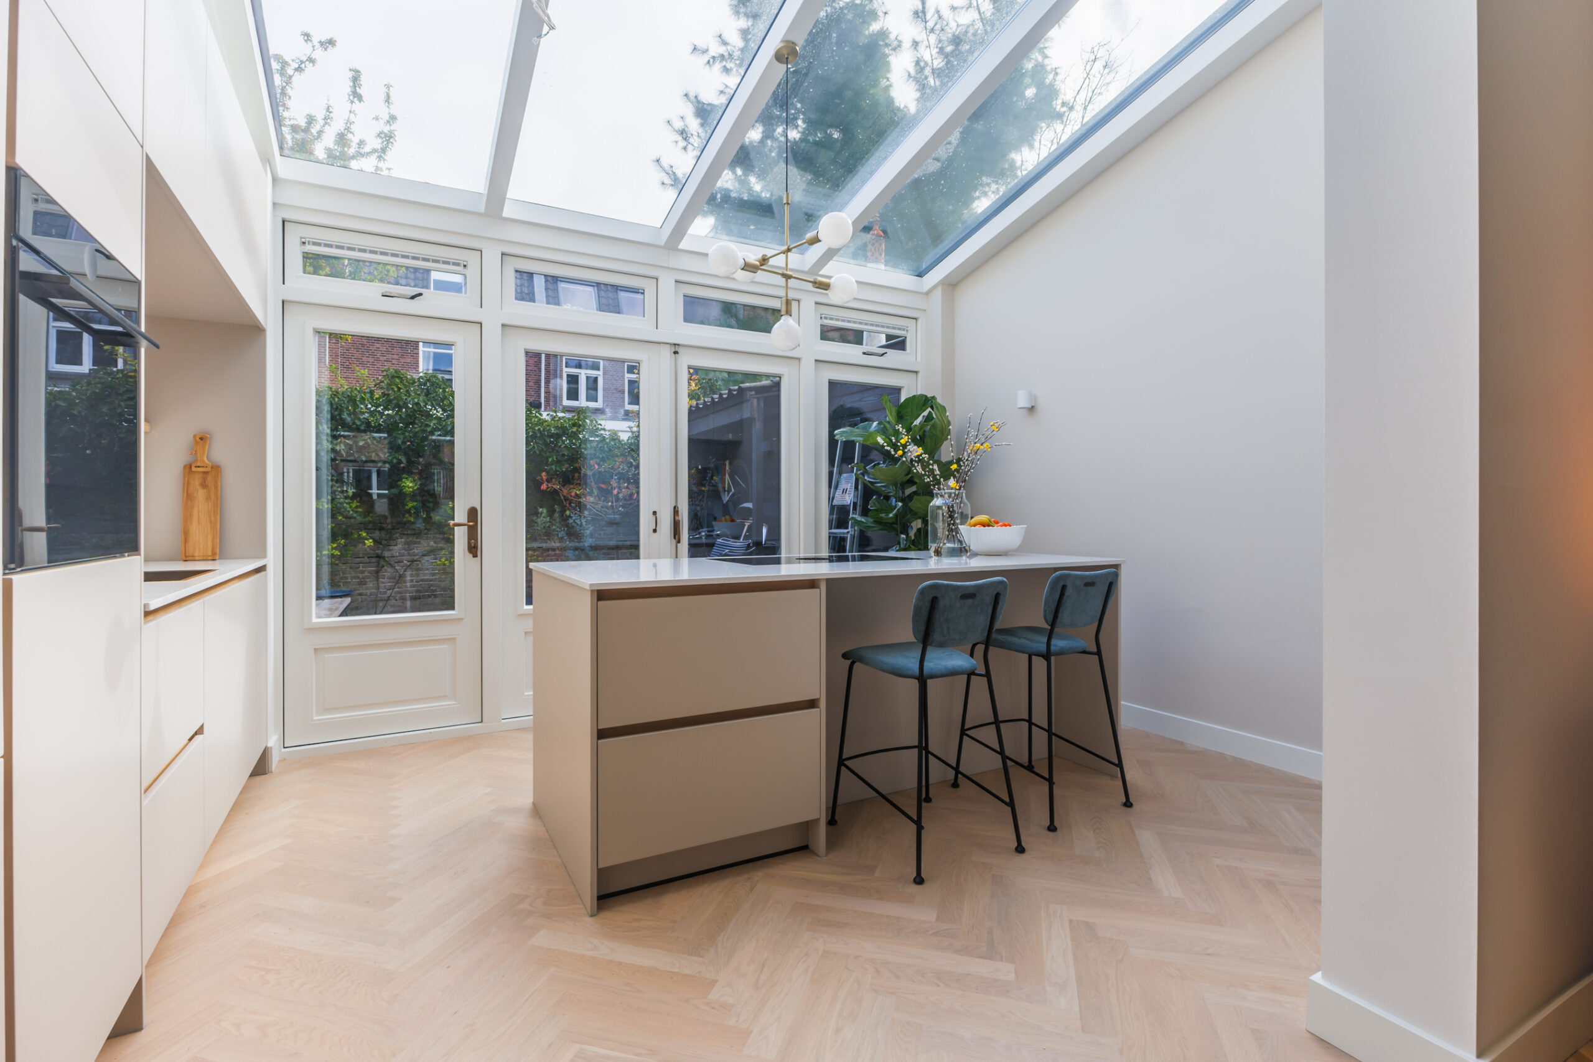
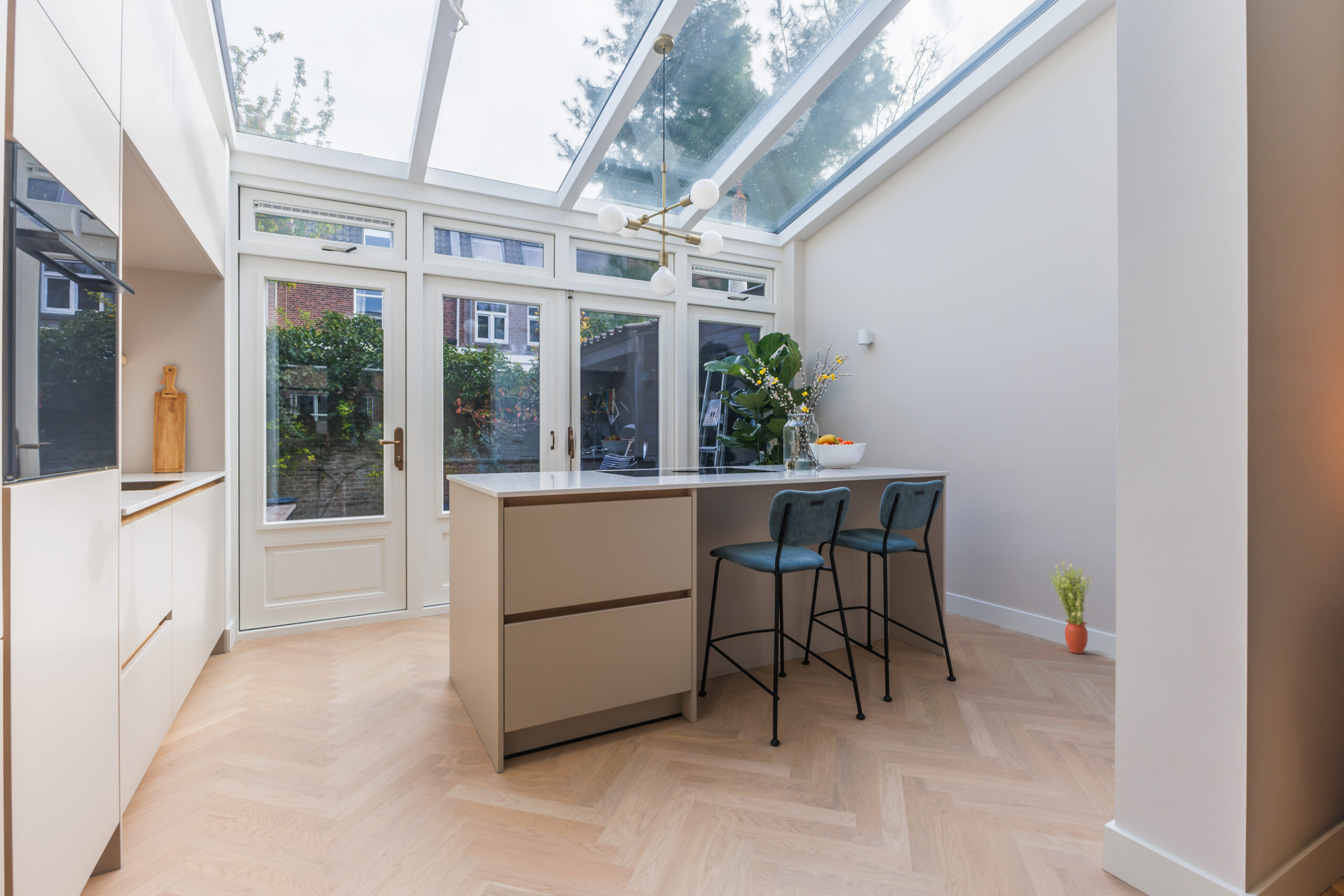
+ potted plant [1047,561,1093,654]
